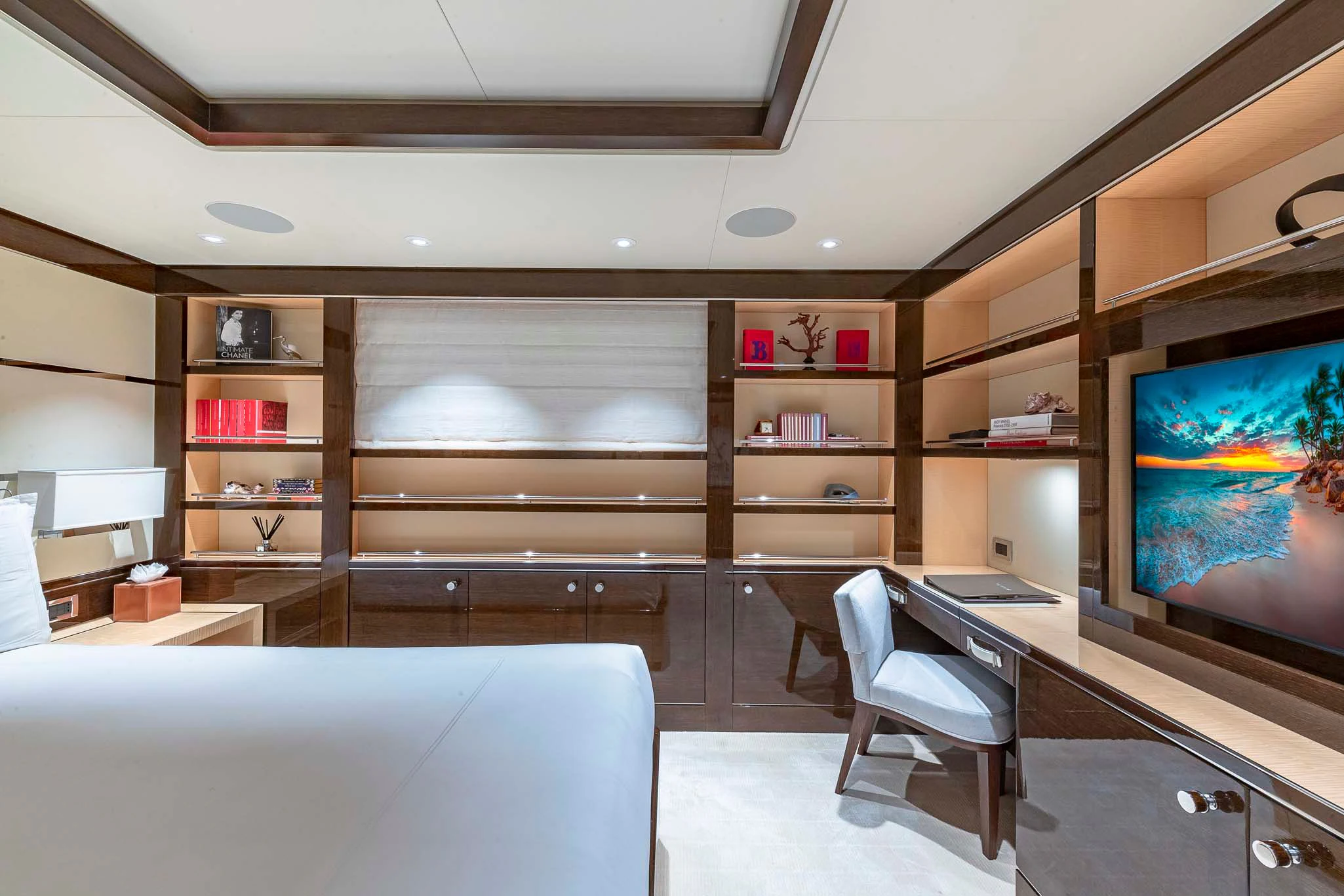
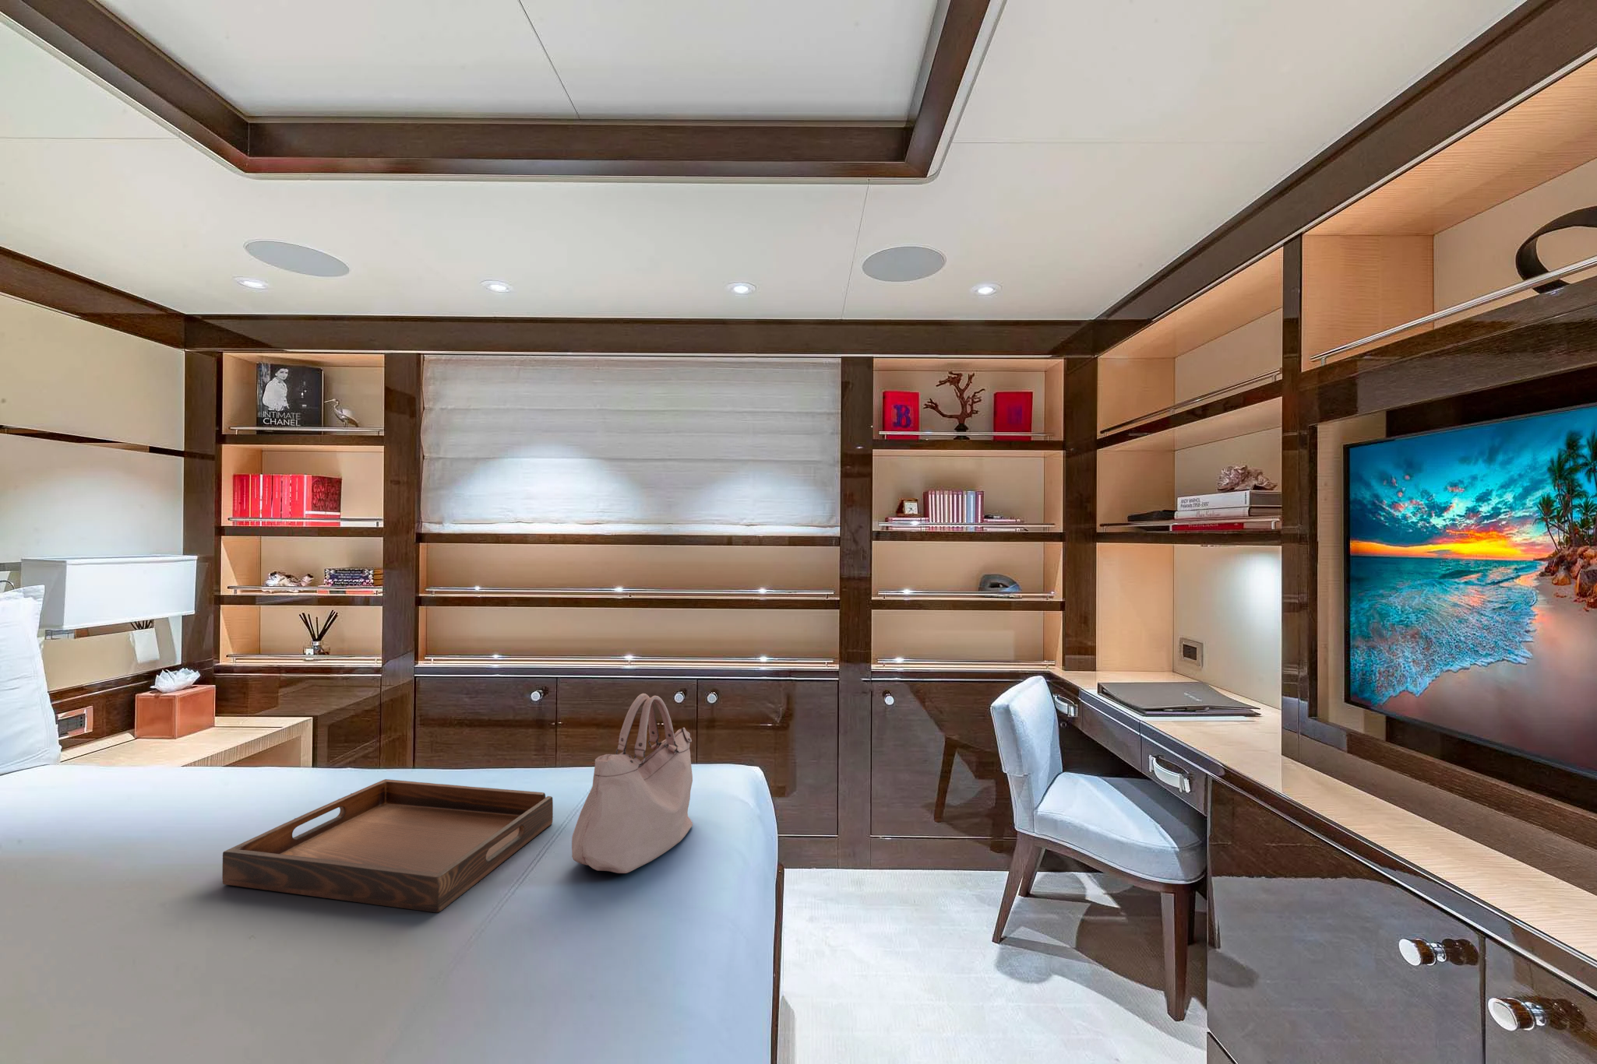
+ serving tray [221,778,554,913]
+ handbag [572,692,693,874]
